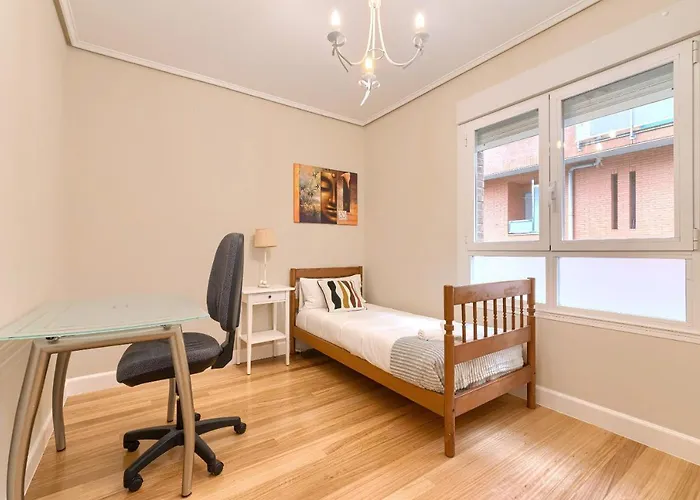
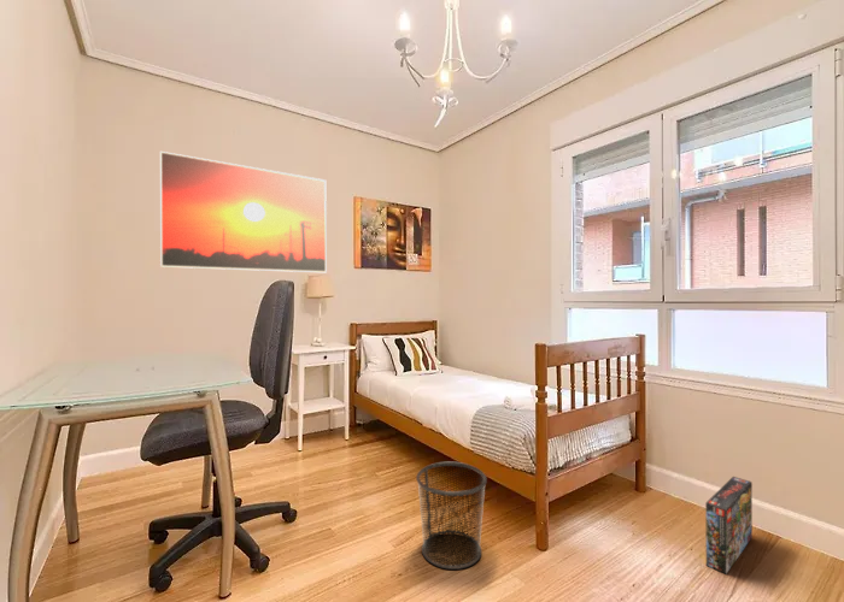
+ box [704,476,754,576]
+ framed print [159,150,328,273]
+ waste bin [415,461,488,571]
